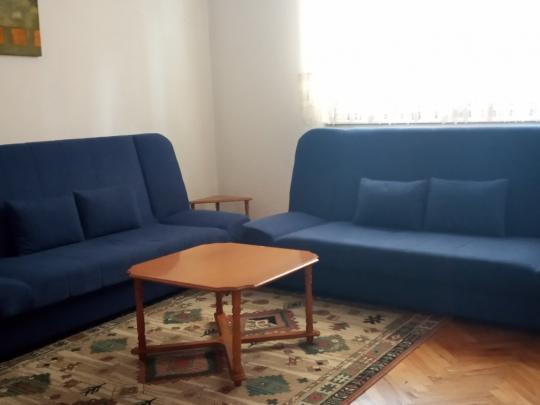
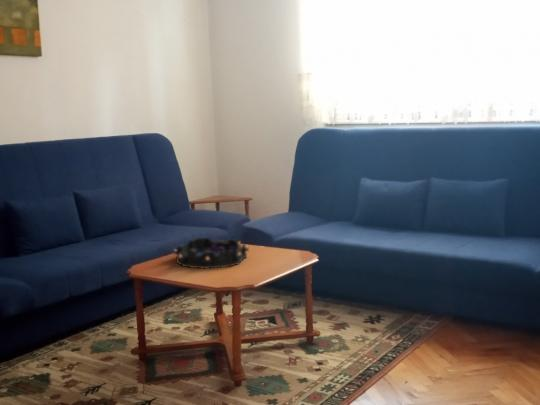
+ decorative bowl [173,236,250,270]
